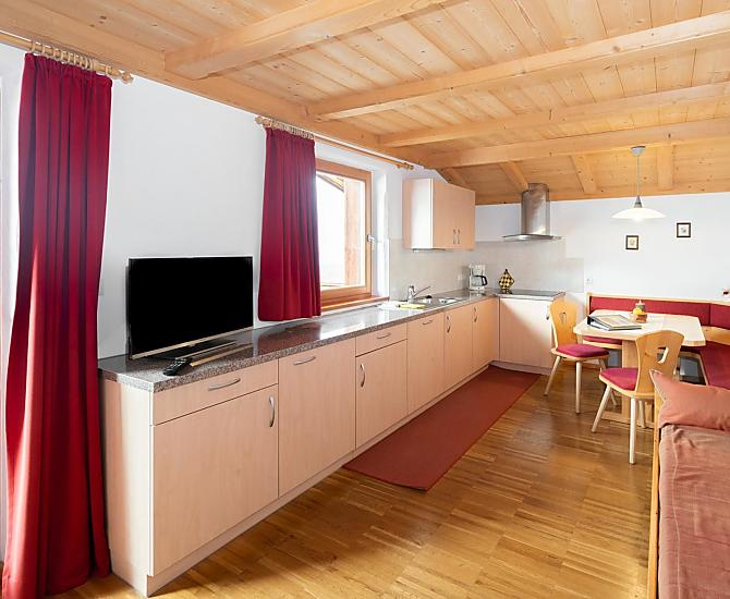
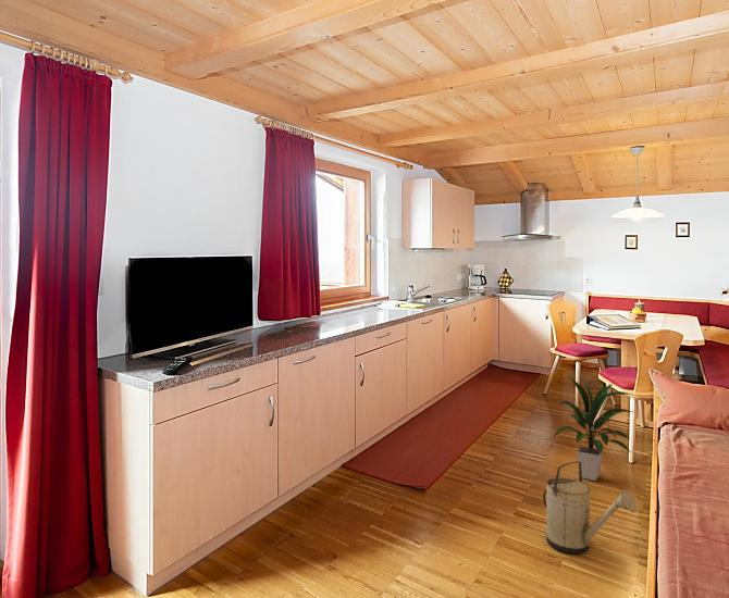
+ indoor plant [552,376,634,482]
+ watering can [542,460,638,555]
